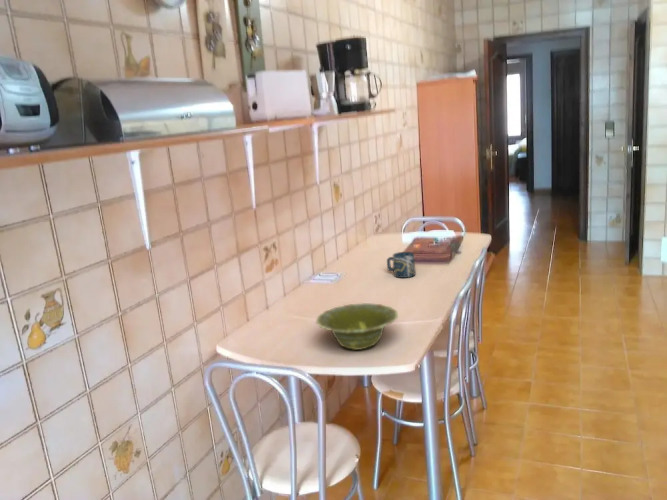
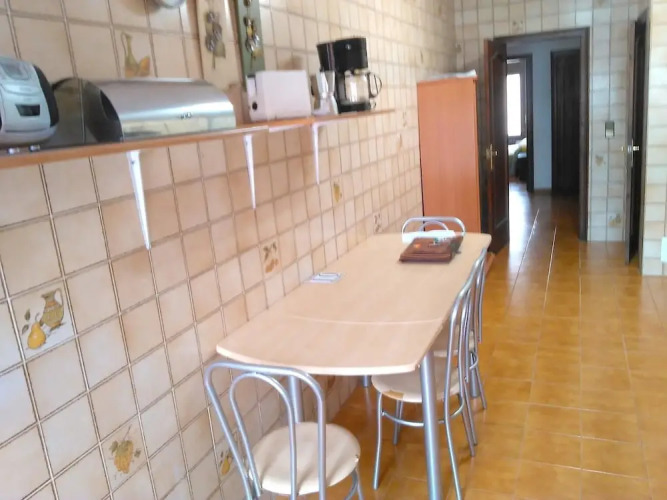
- dish [315,302,399,351]
- cup [386,251,416,279]
